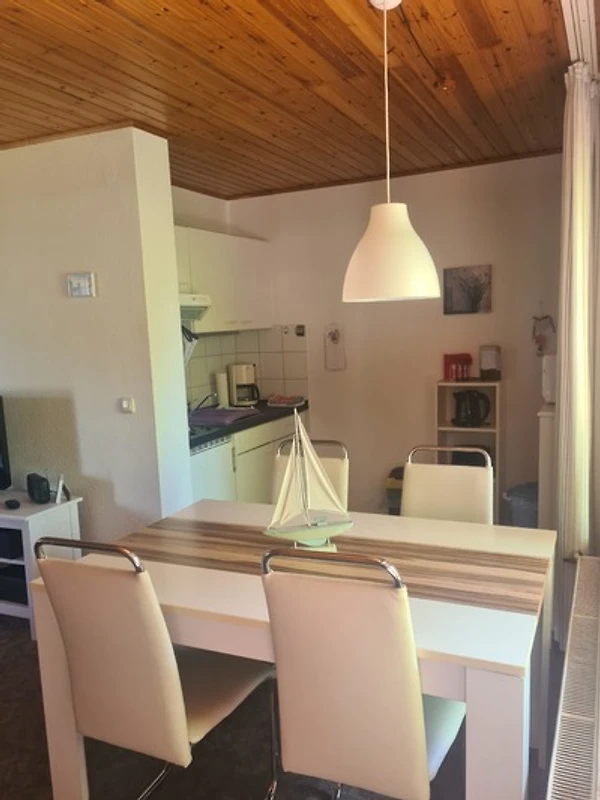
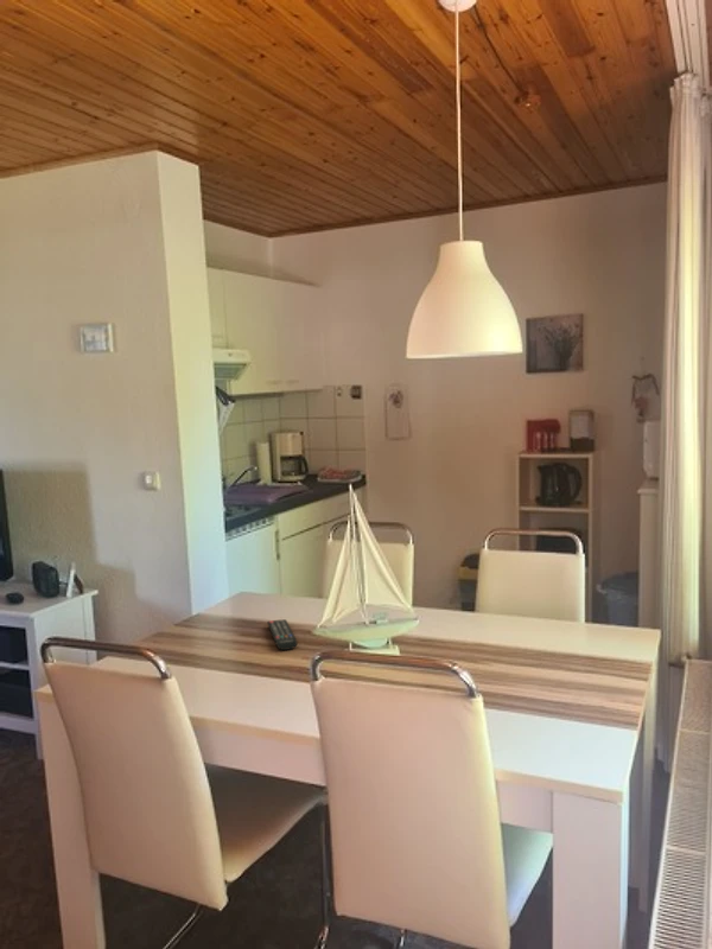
+ remote control [266,618,299,651]
